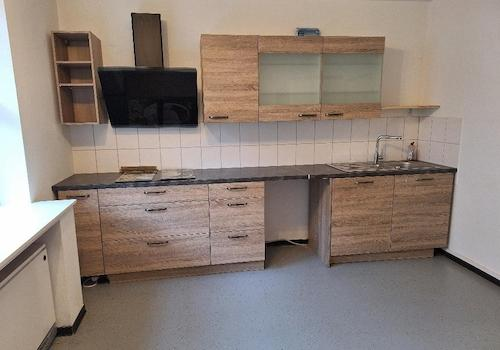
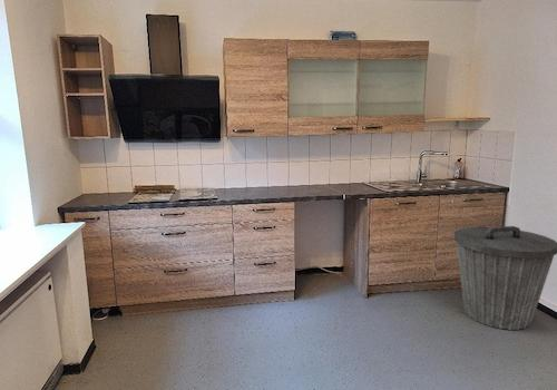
+ trash can [453,225,557,331]
